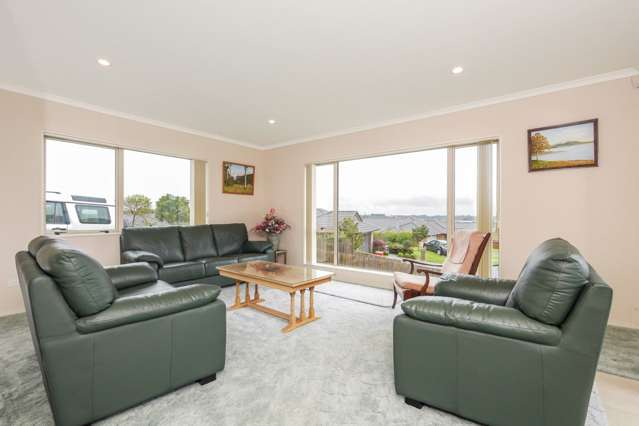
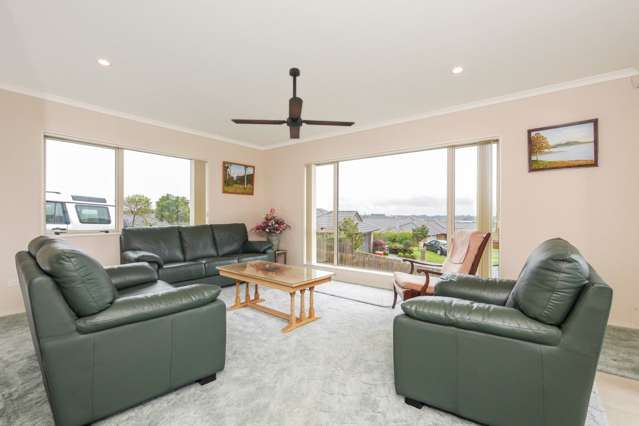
+ ceiling fan [230,67,356,140]
